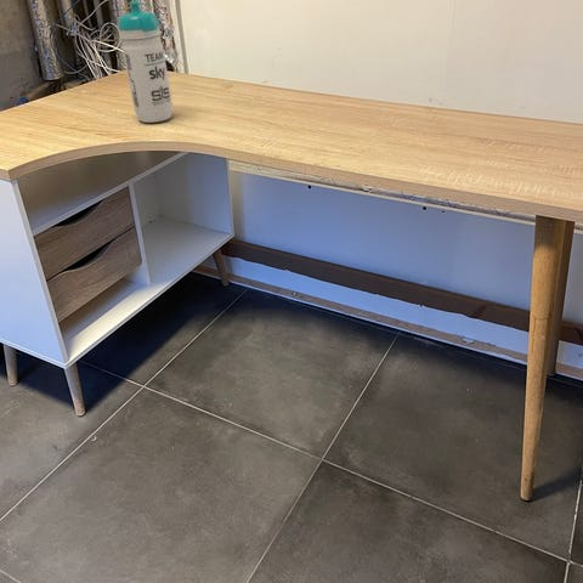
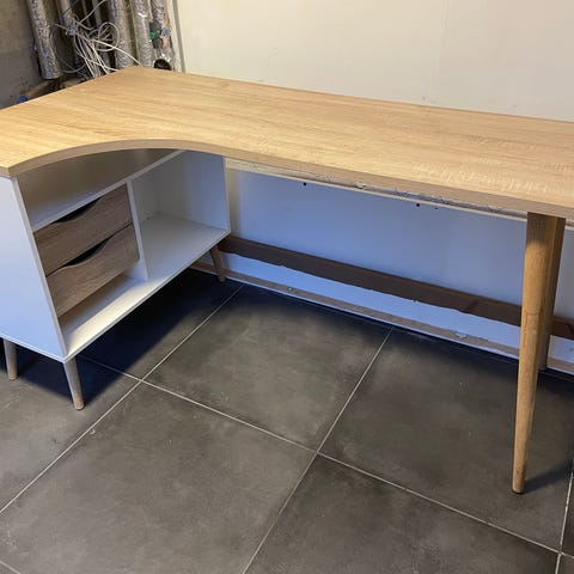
- water bottle [117,0,174,124]
